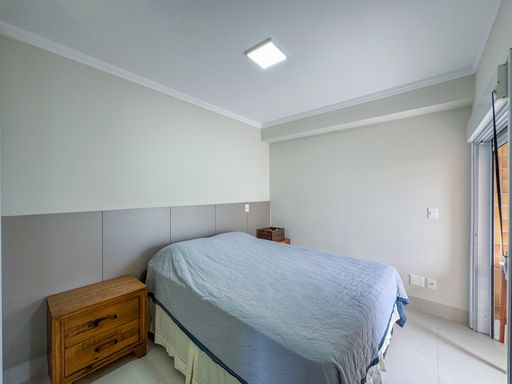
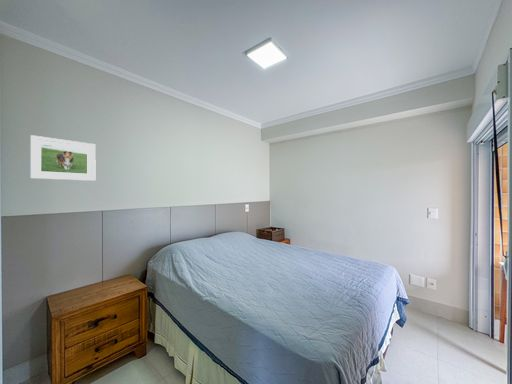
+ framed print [29,134,97,182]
